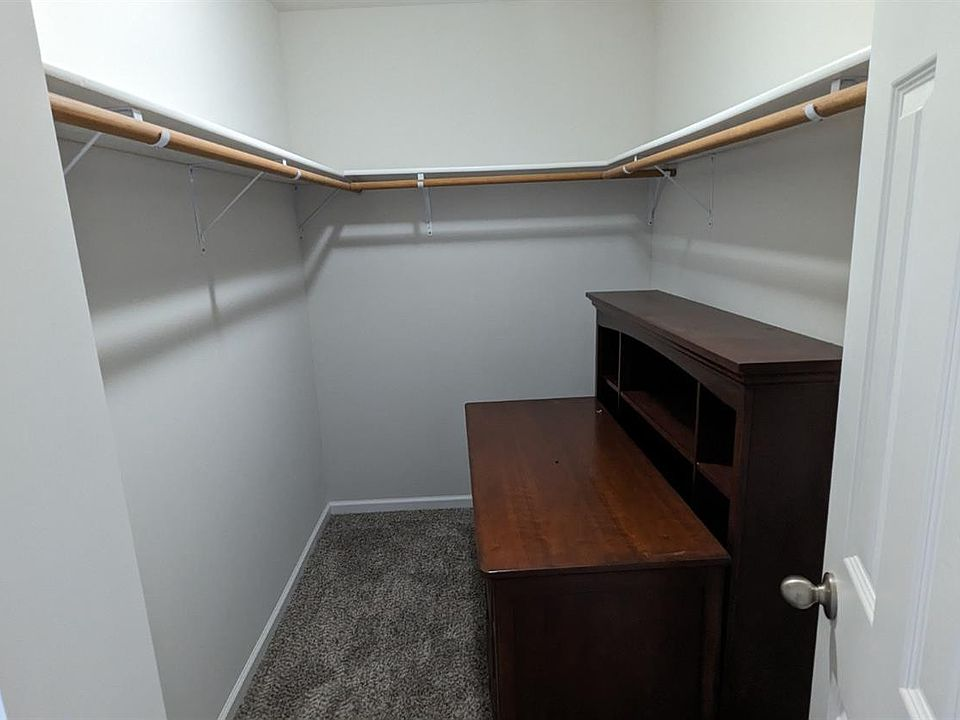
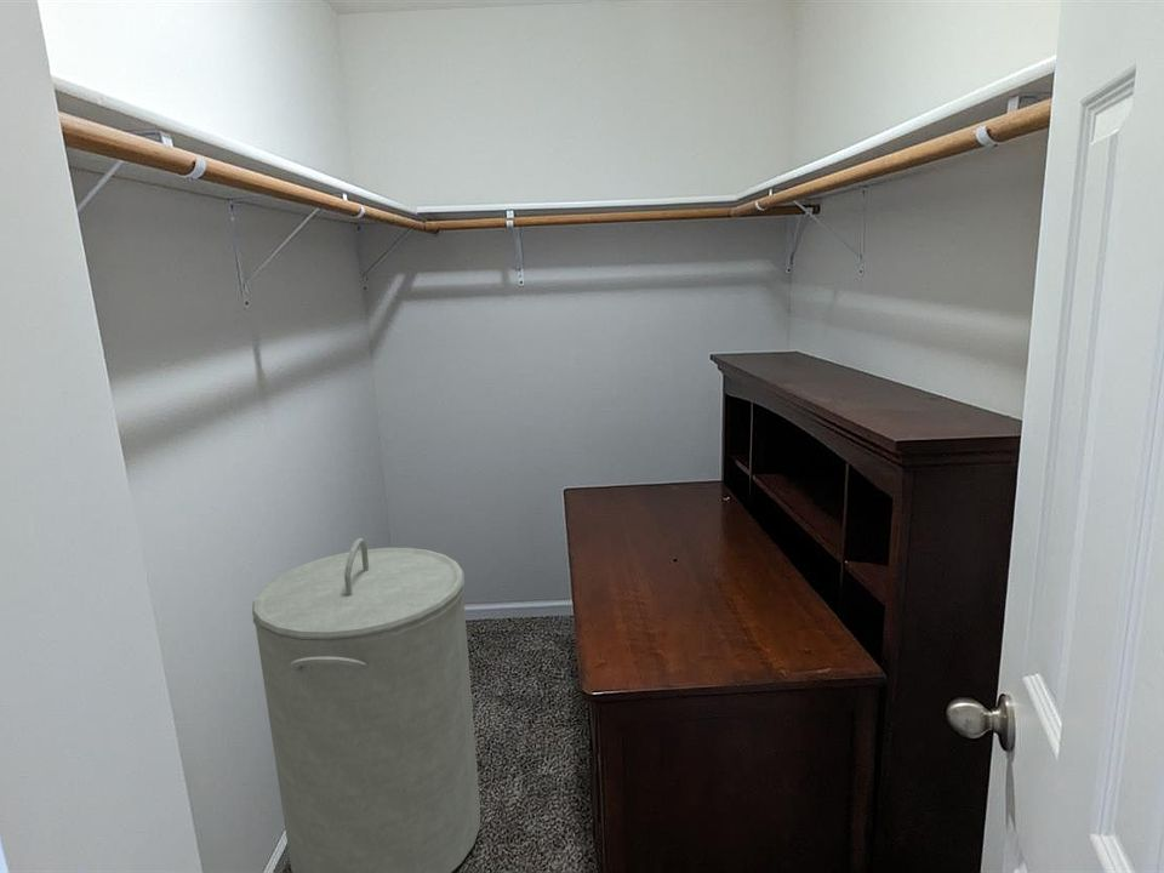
+ laundry hamper [251,537,481,873]
